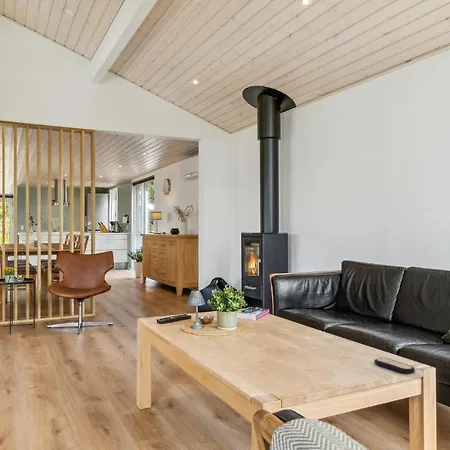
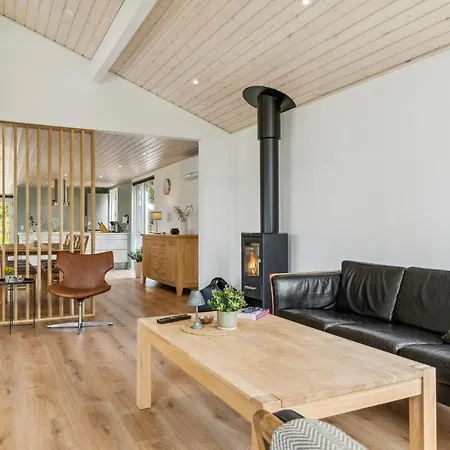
- remote control [373,357,416,375]
